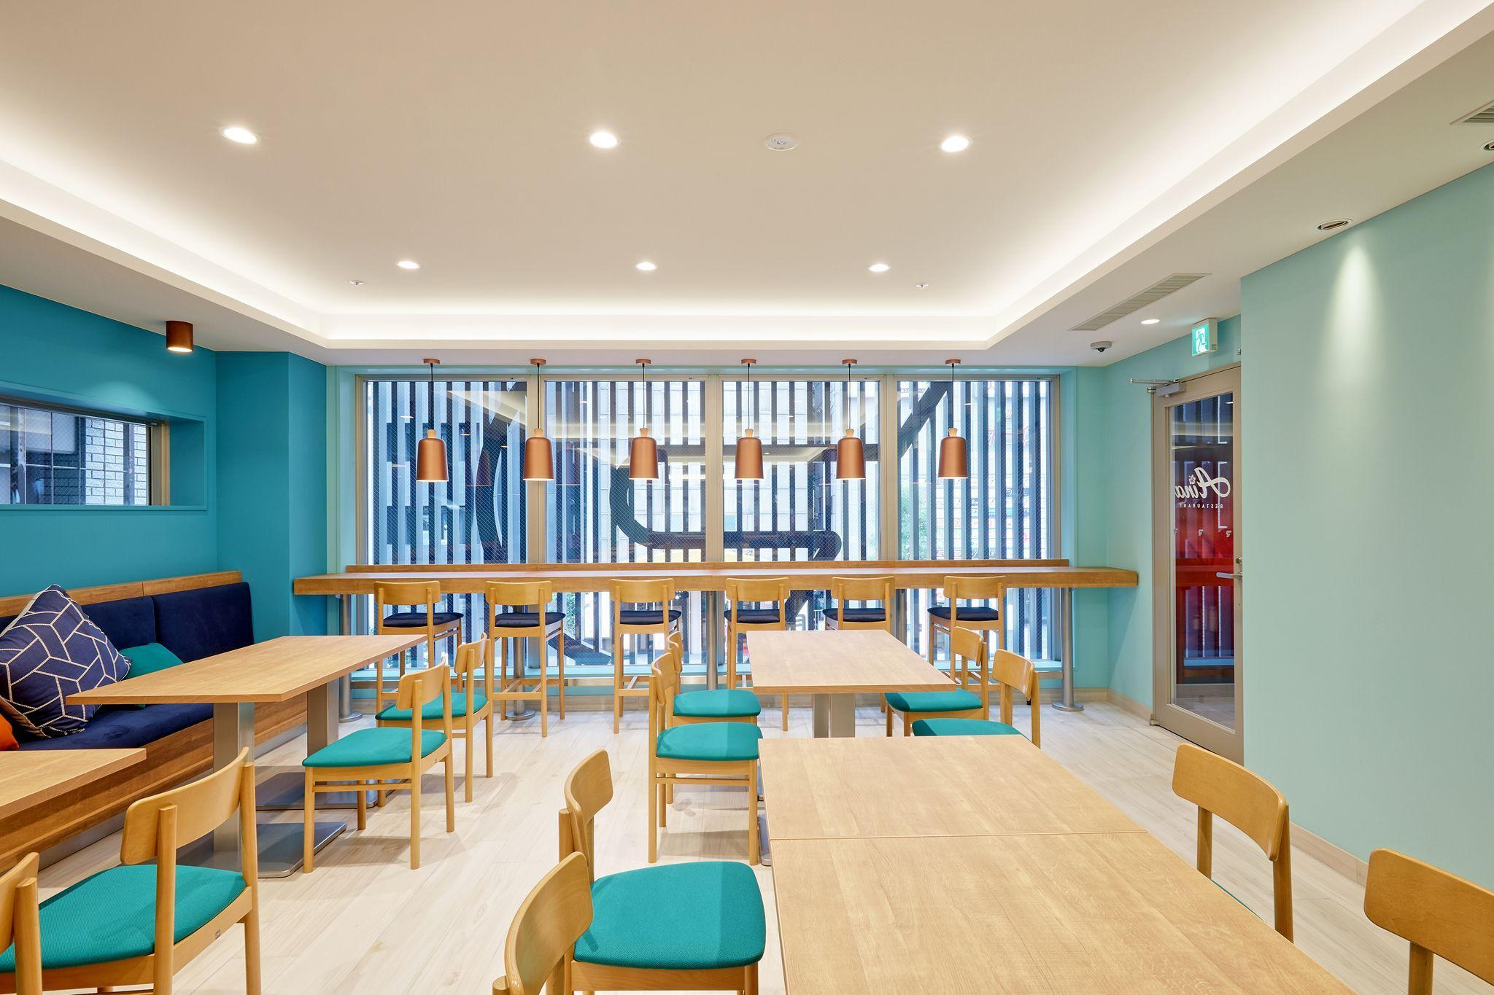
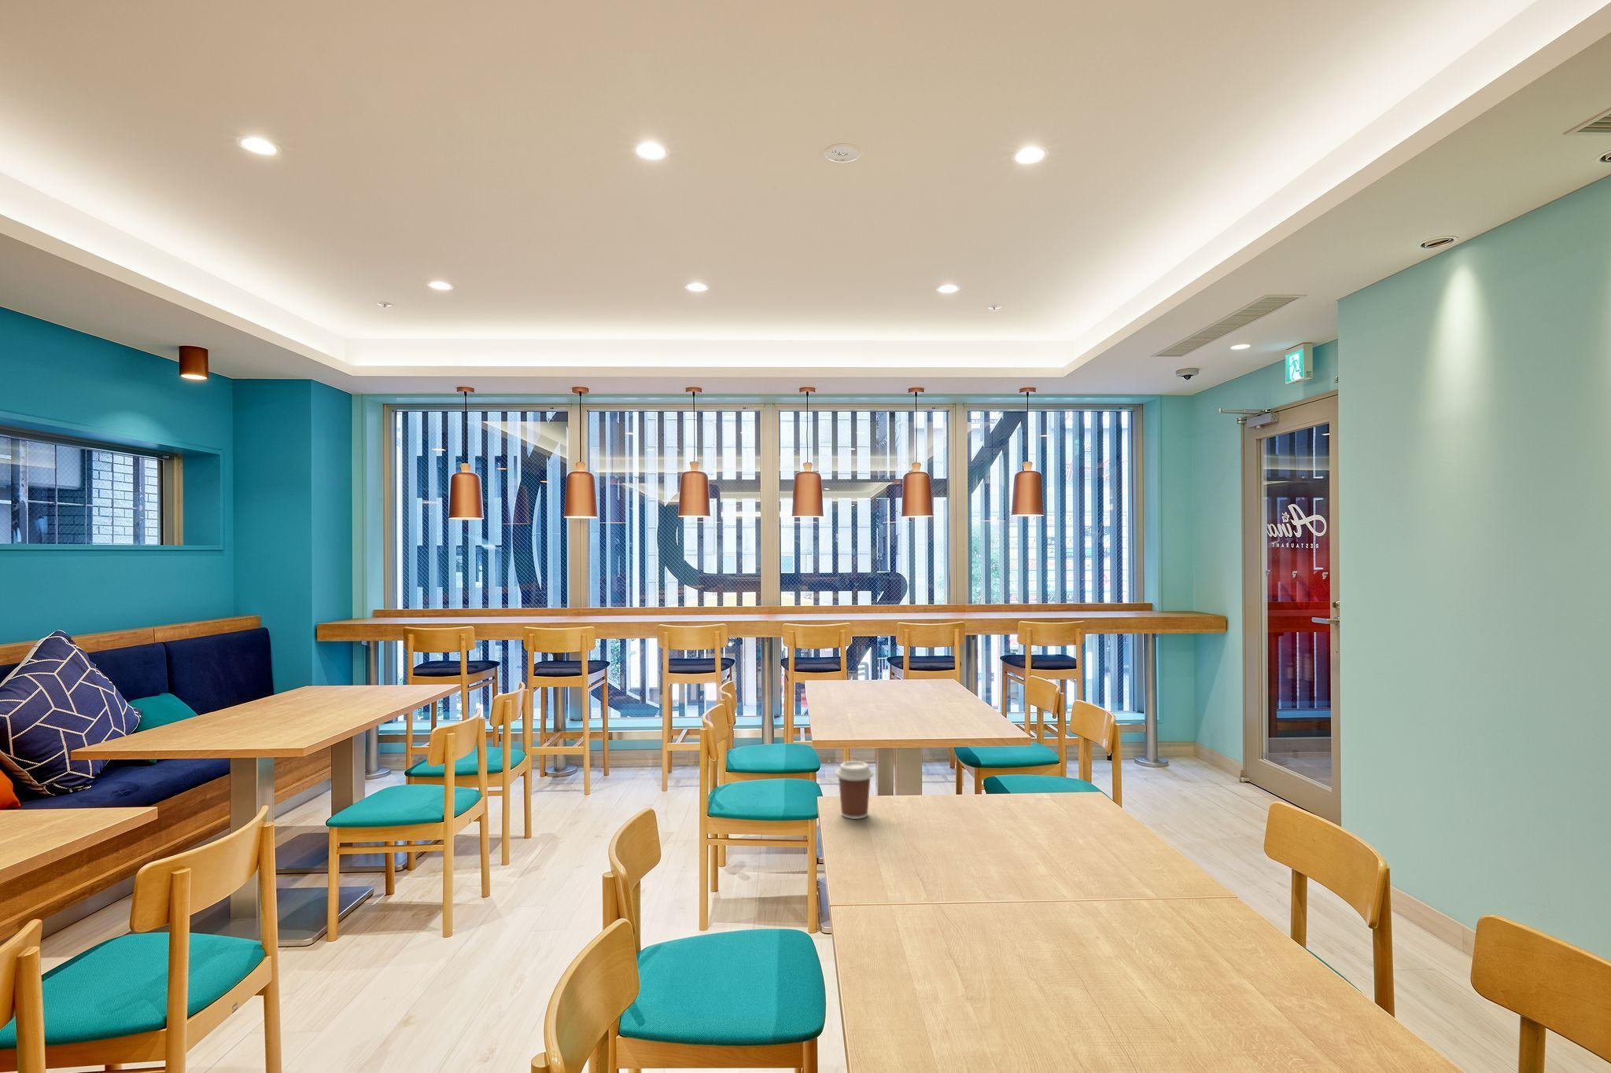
+ coffee cup [835,760,874,820]
